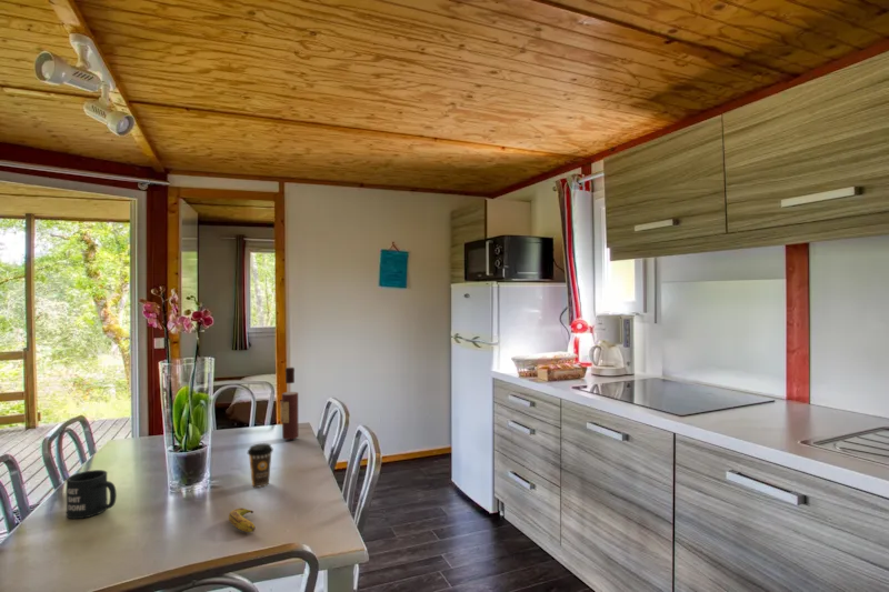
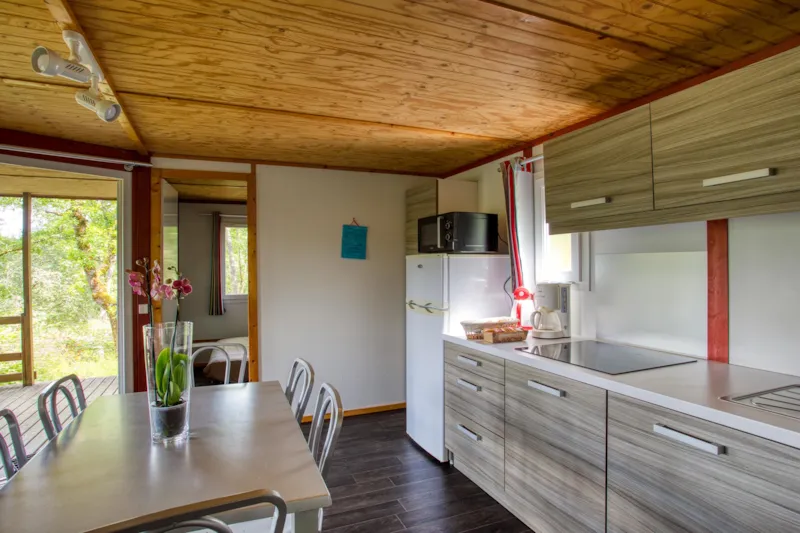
- wine bottle [280,367,300,441]
- coffee cup [247,442,274,489]
- banana [228,506,257,533]
- mug [64,469,118,520]
